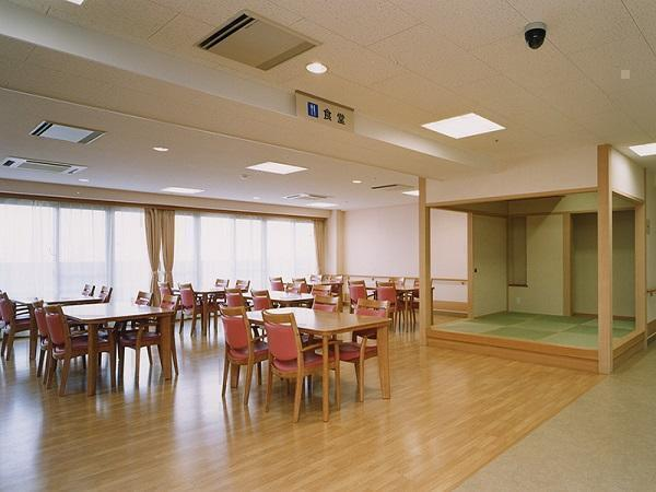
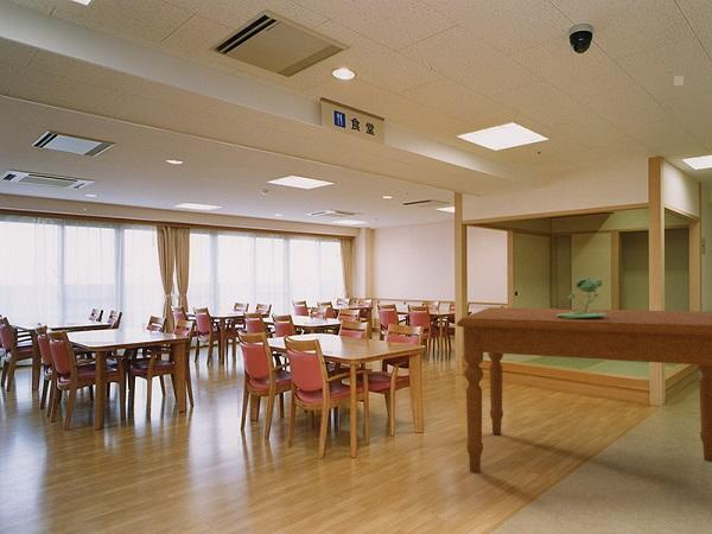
+ dining table [456,306,712,475]
+ potted flower [557,275,606,319]
